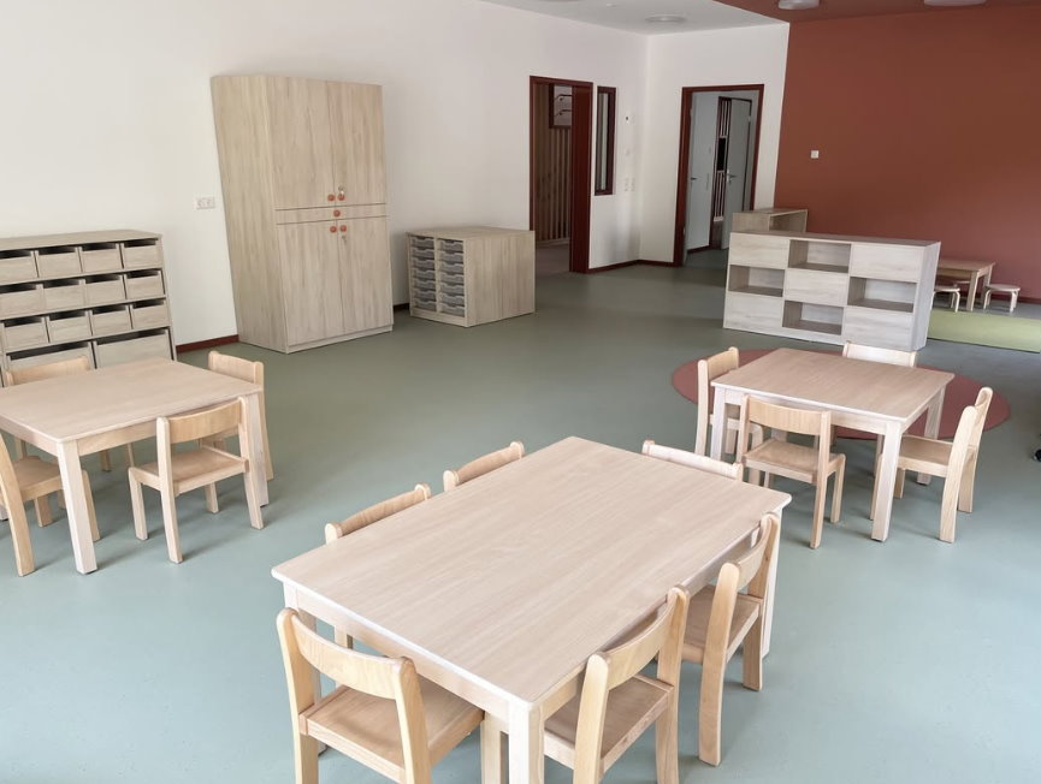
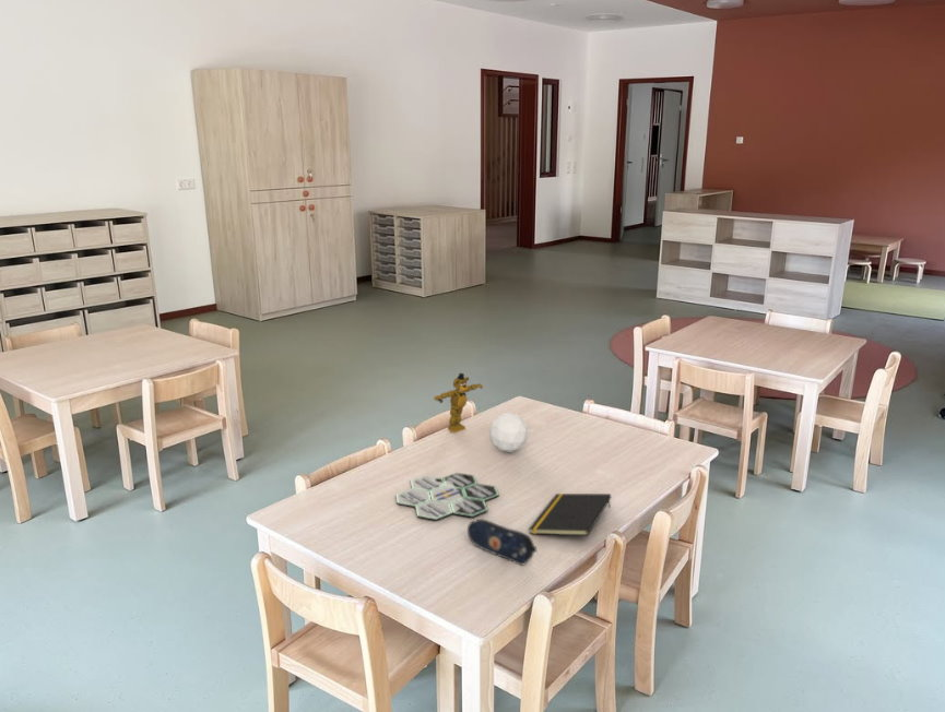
+ board game [394,472,500,522]
+ pencil case [466,518,538,566]
+ notepad [528,493,612,536]
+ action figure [433,372,530,453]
